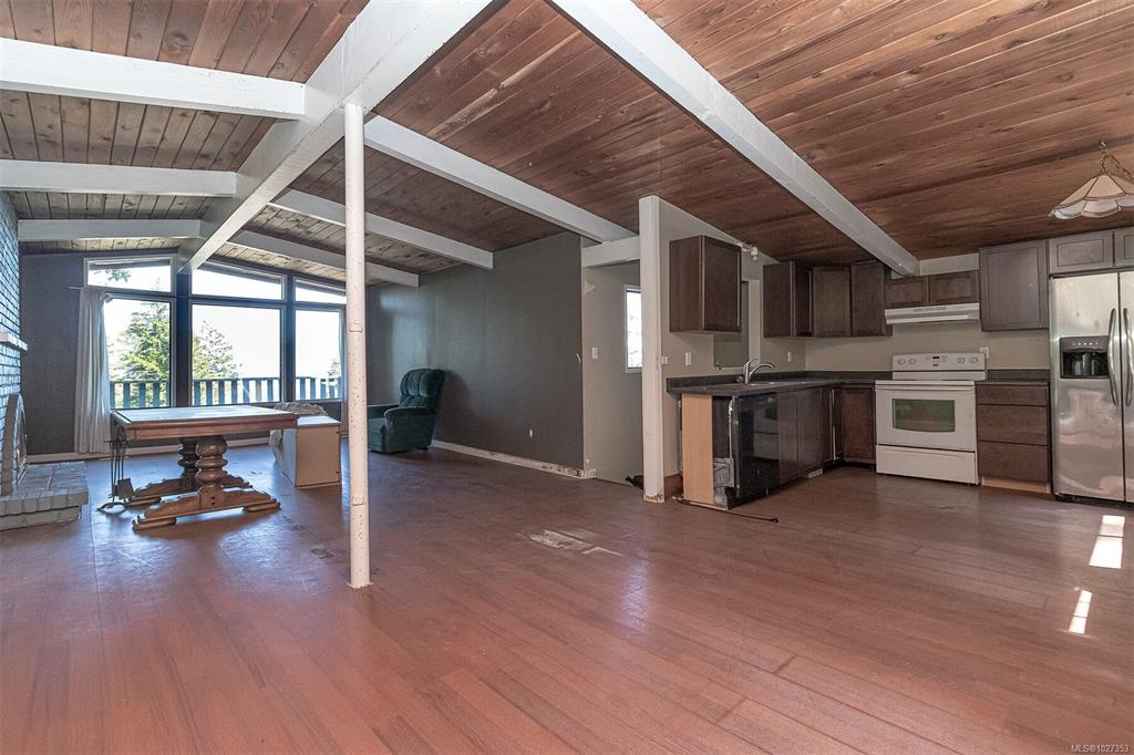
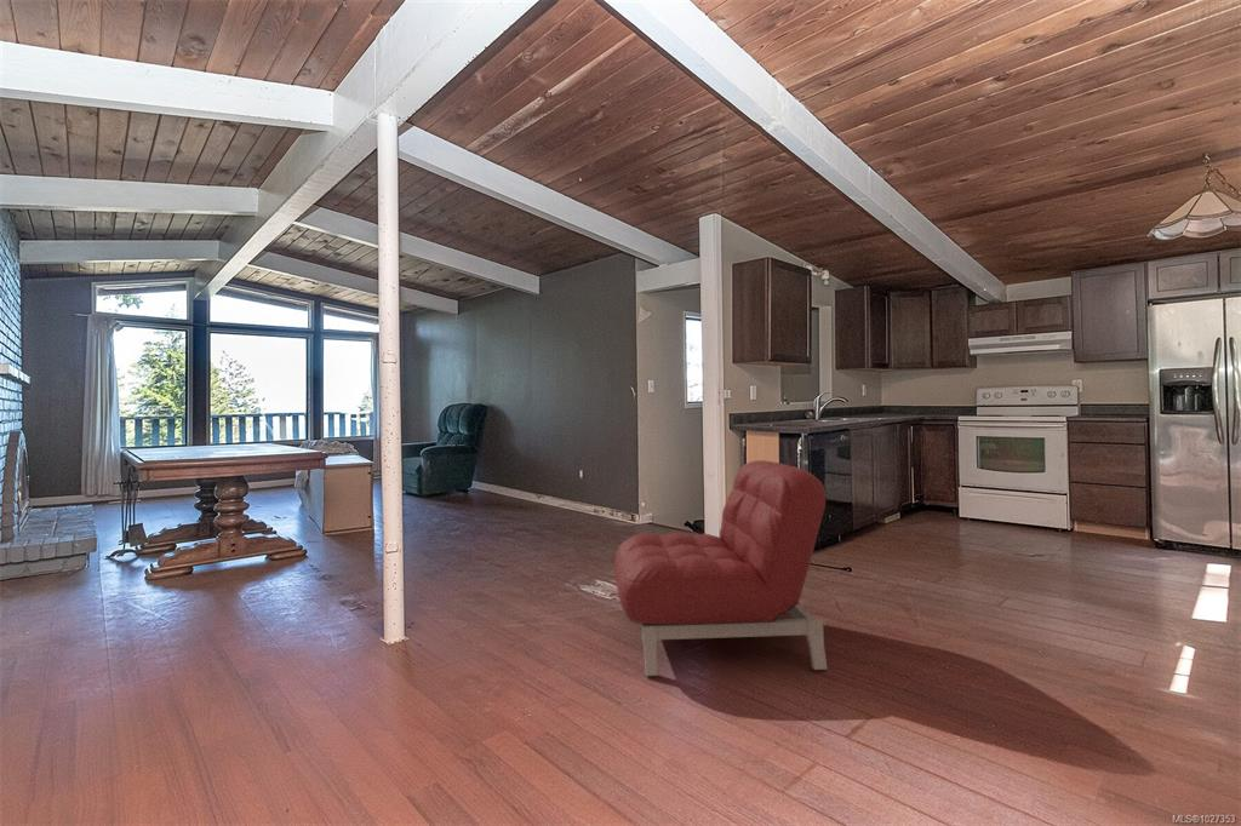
+ armchair [613,459,829,677]
